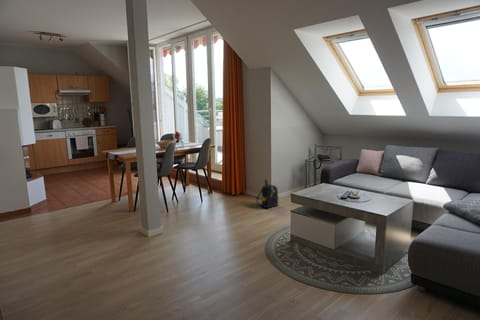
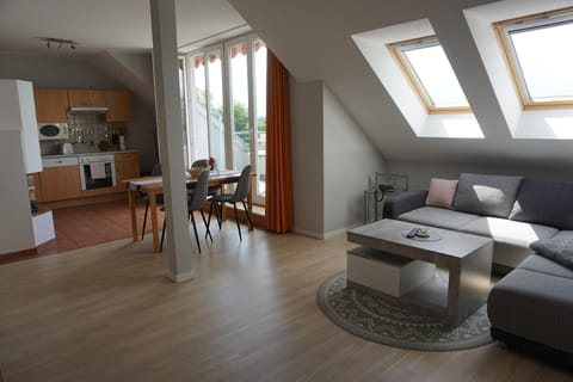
- backpack [255,178,280,209]
